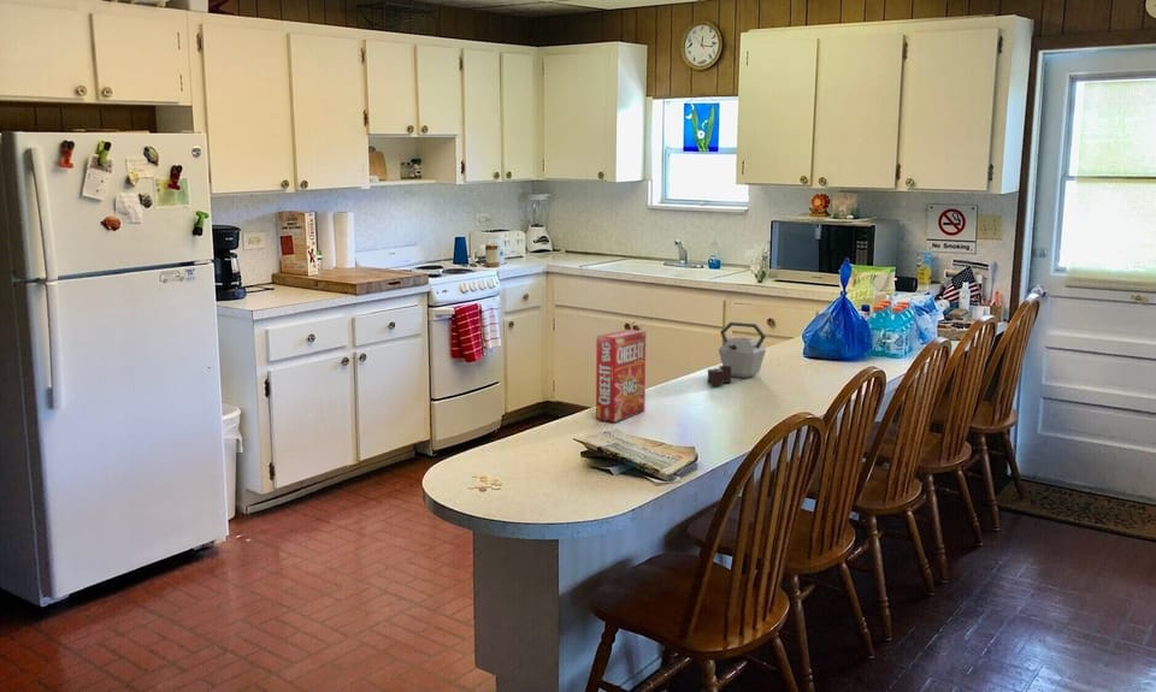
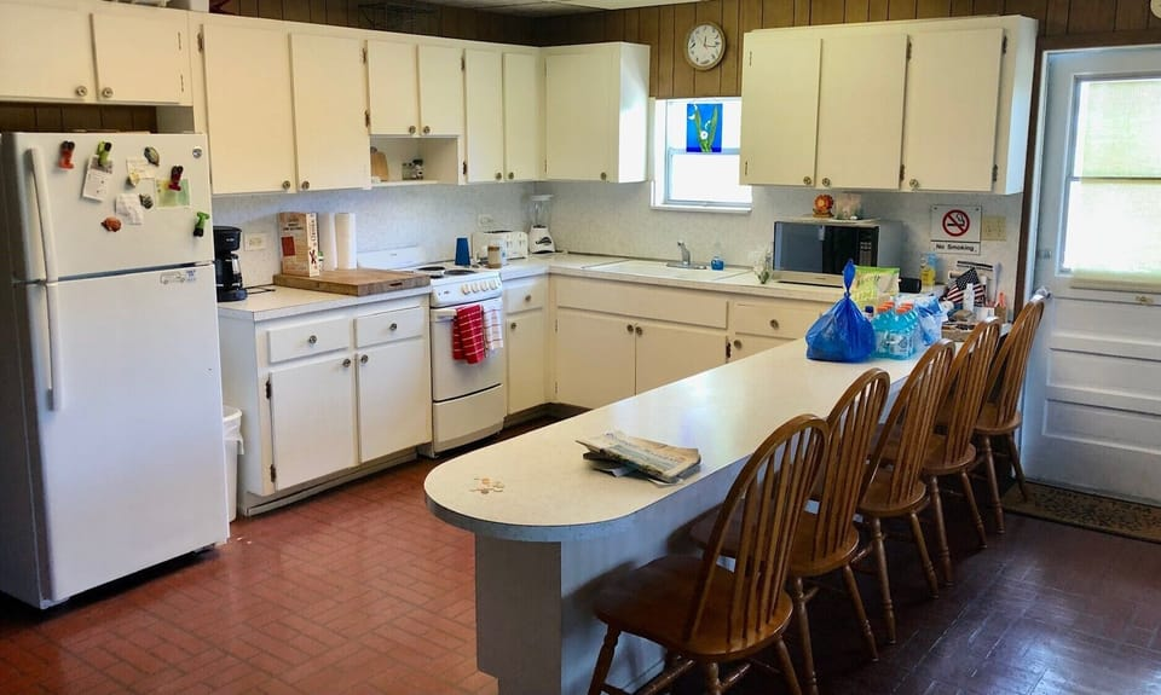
- kettle [707,321,767,386]
- cracker box [595,329,647,424]
